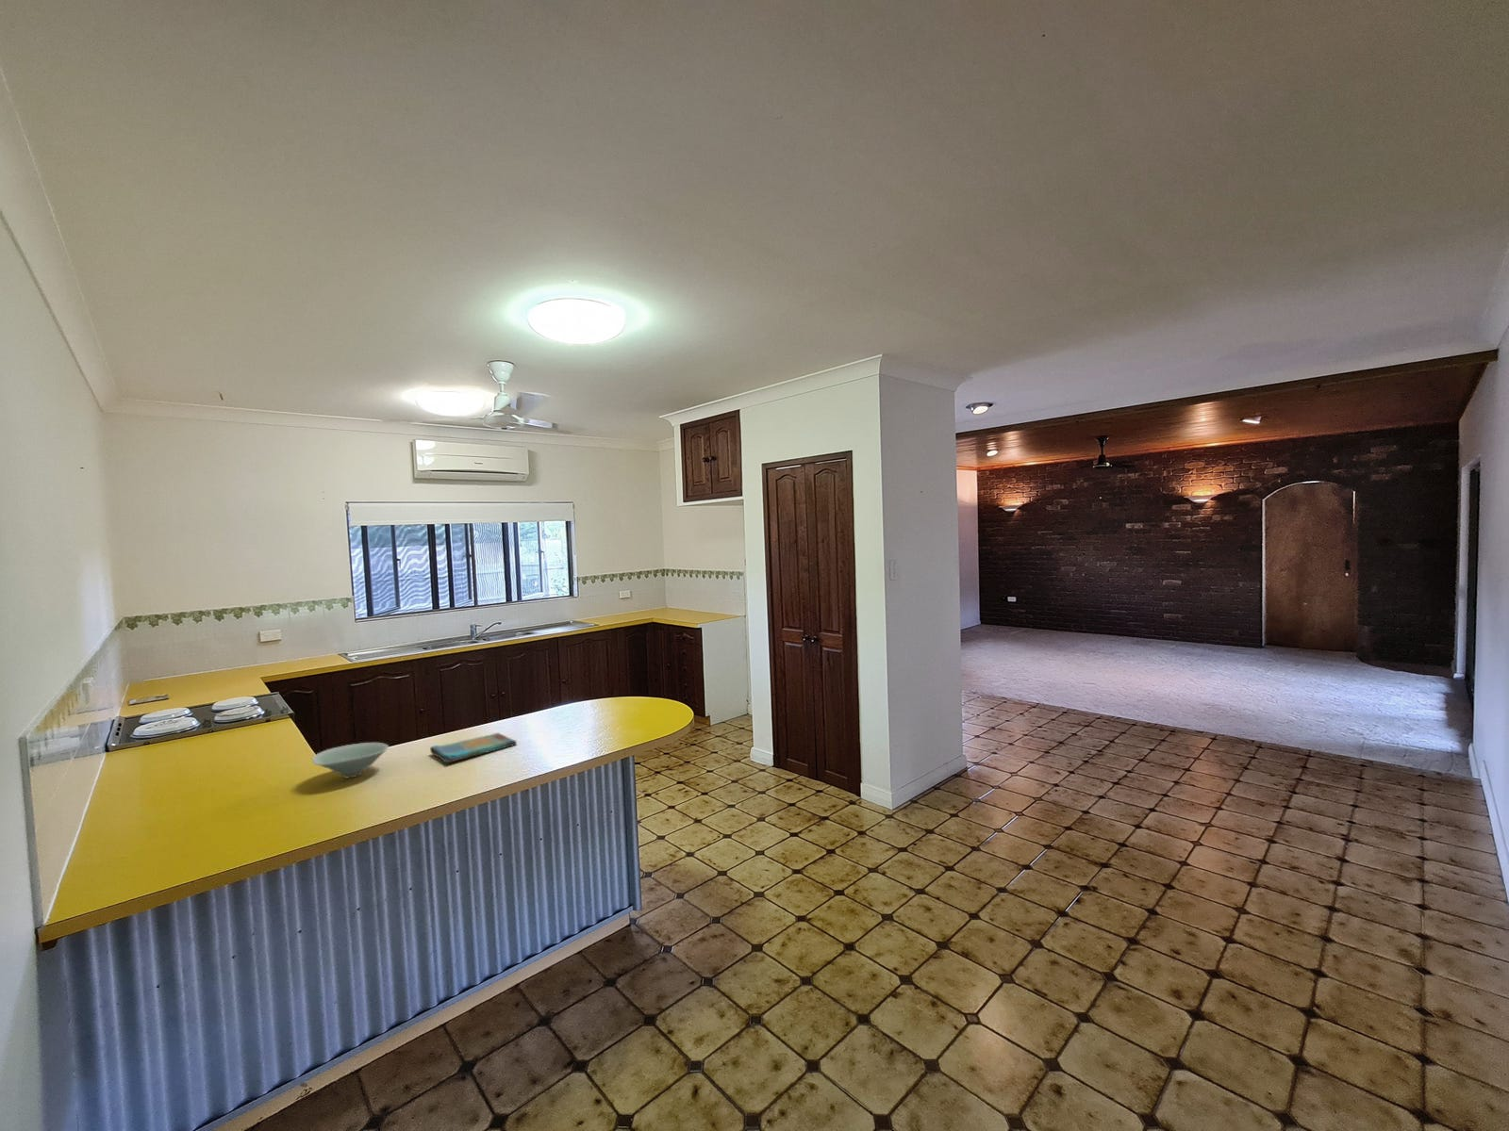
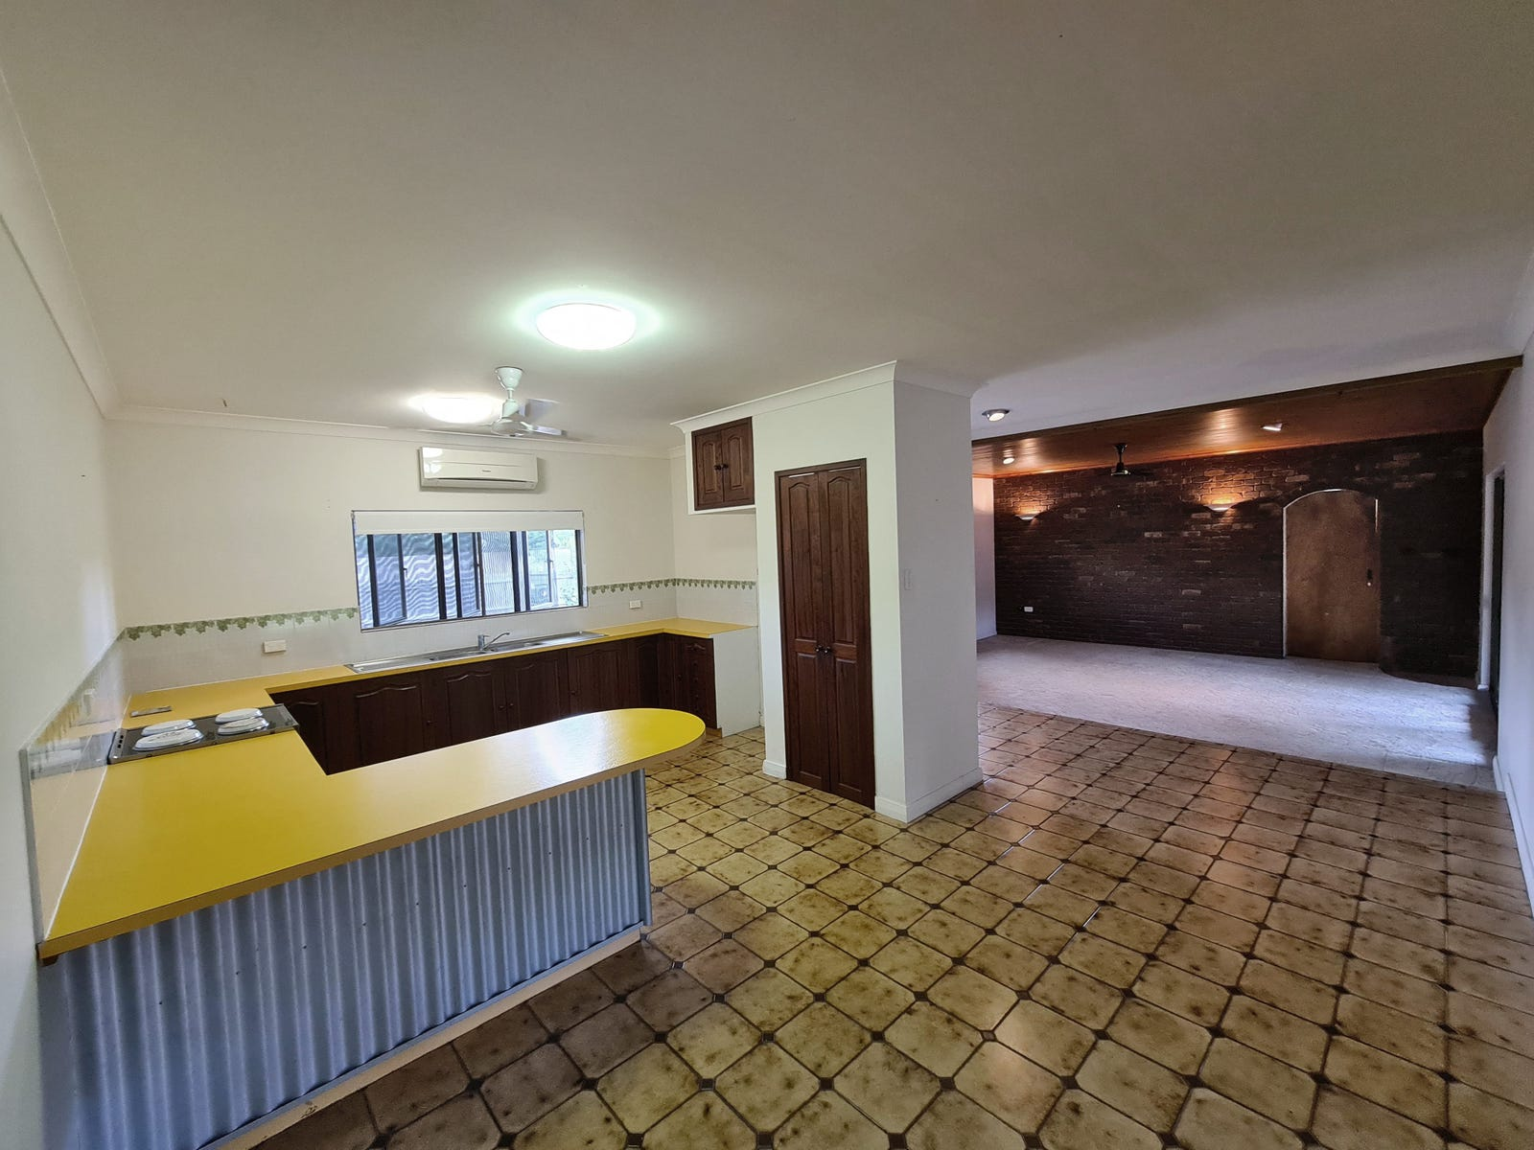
- bowl [311,741,390,778]
- dish towel [429,732,518,764]
